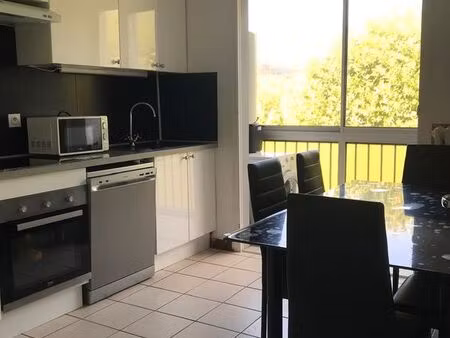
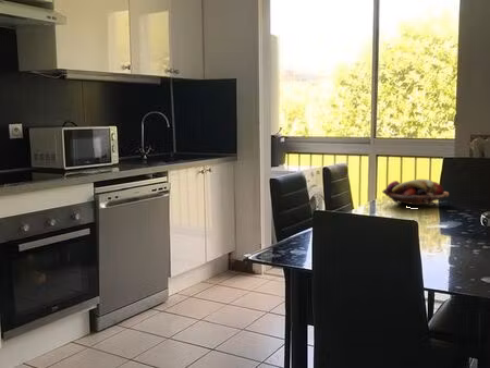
+ fruit basket [381,179,450,207]
